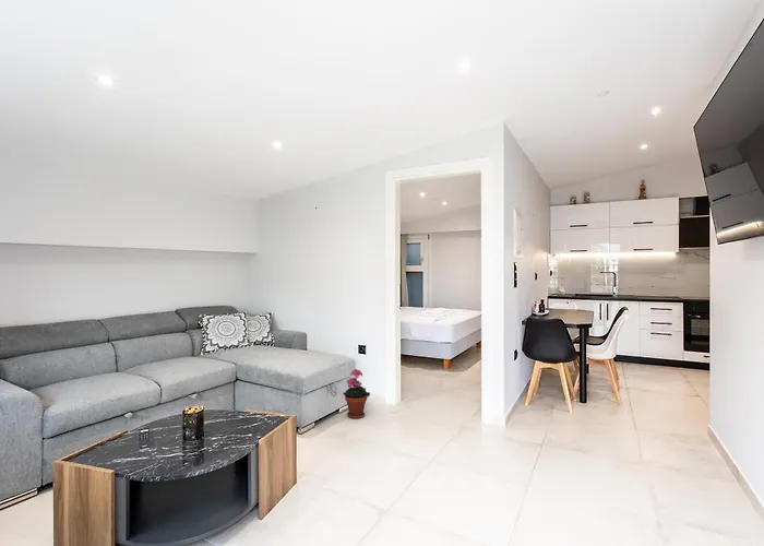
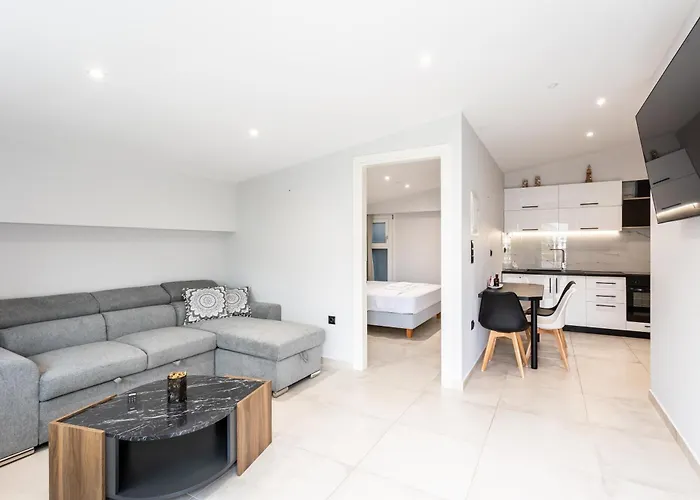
- potted plant [342,368,371,419]
